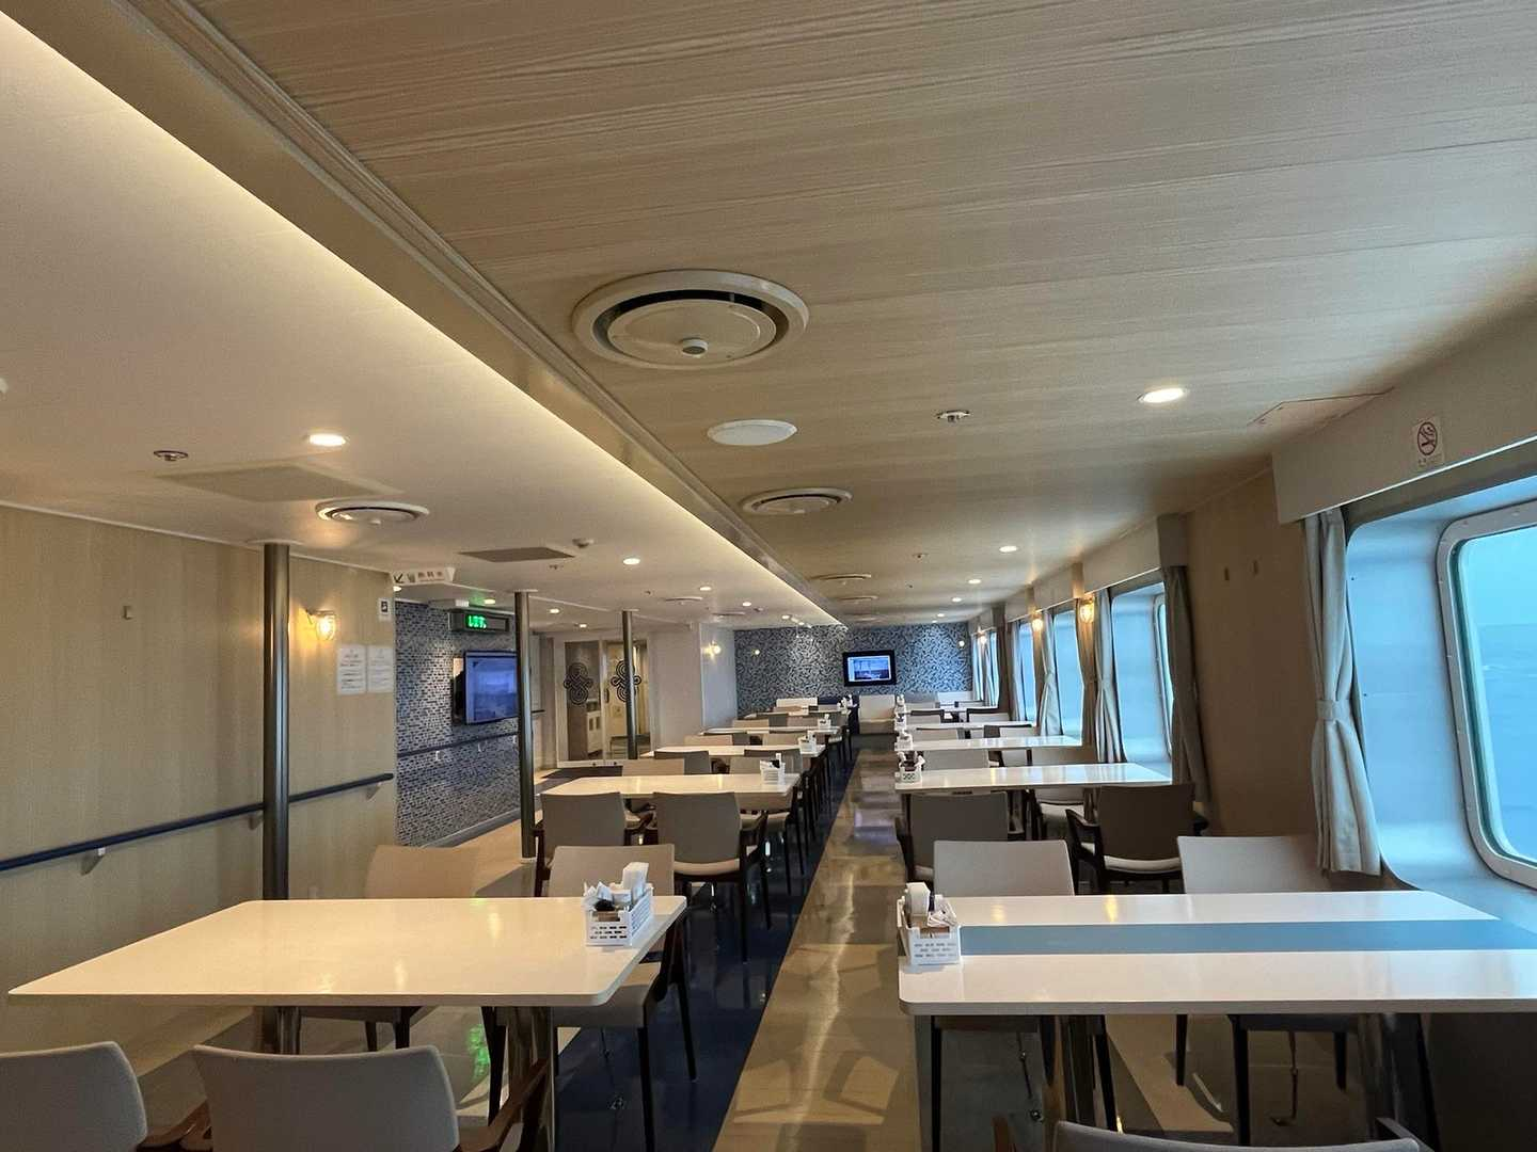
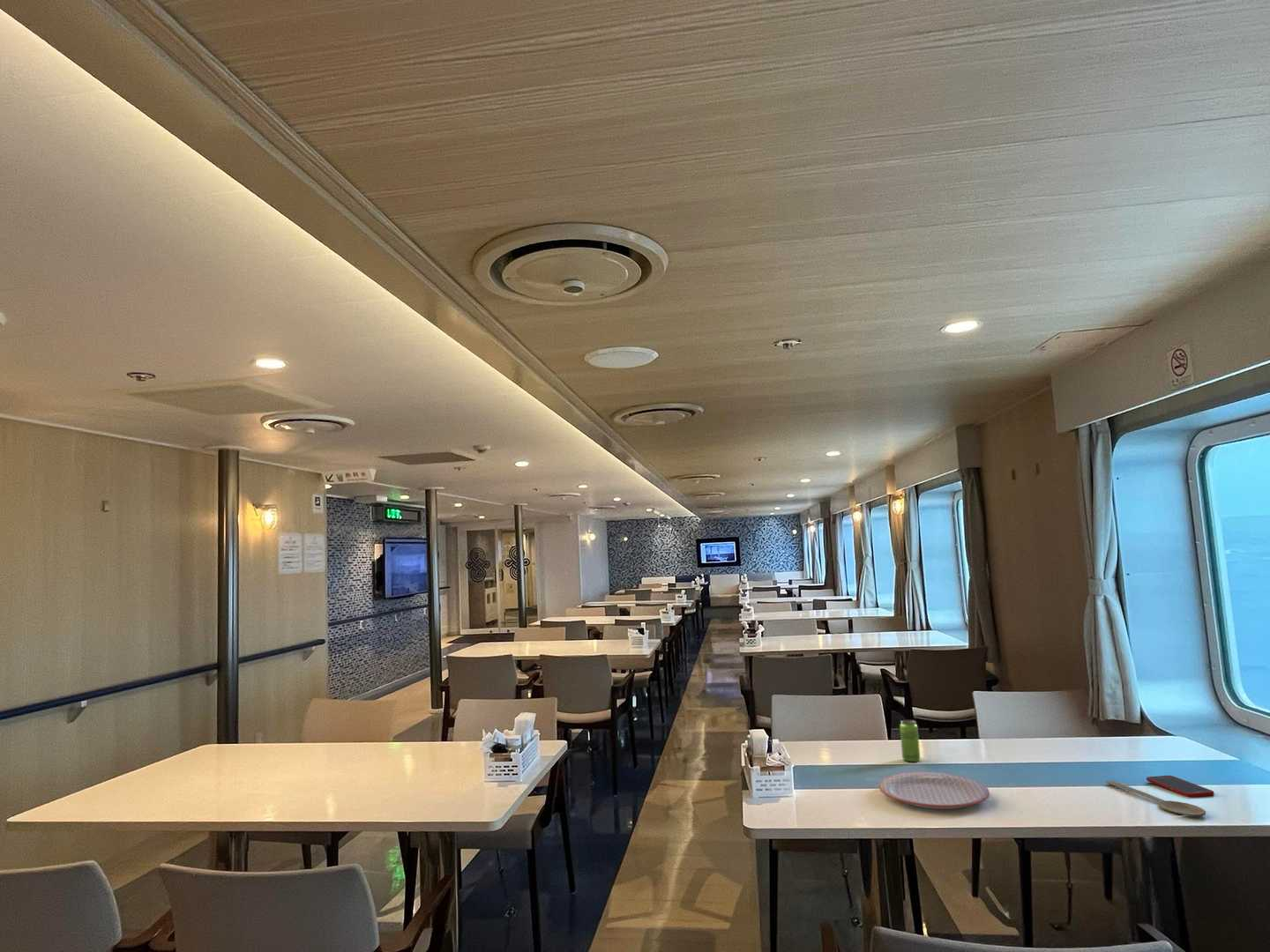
+ plate [878,771,990,810]
+ beverage can [899,719,921,762]
+ wooden spoon [1105,780,1207,817]
+ cell phone [1146,775,1215,798]
